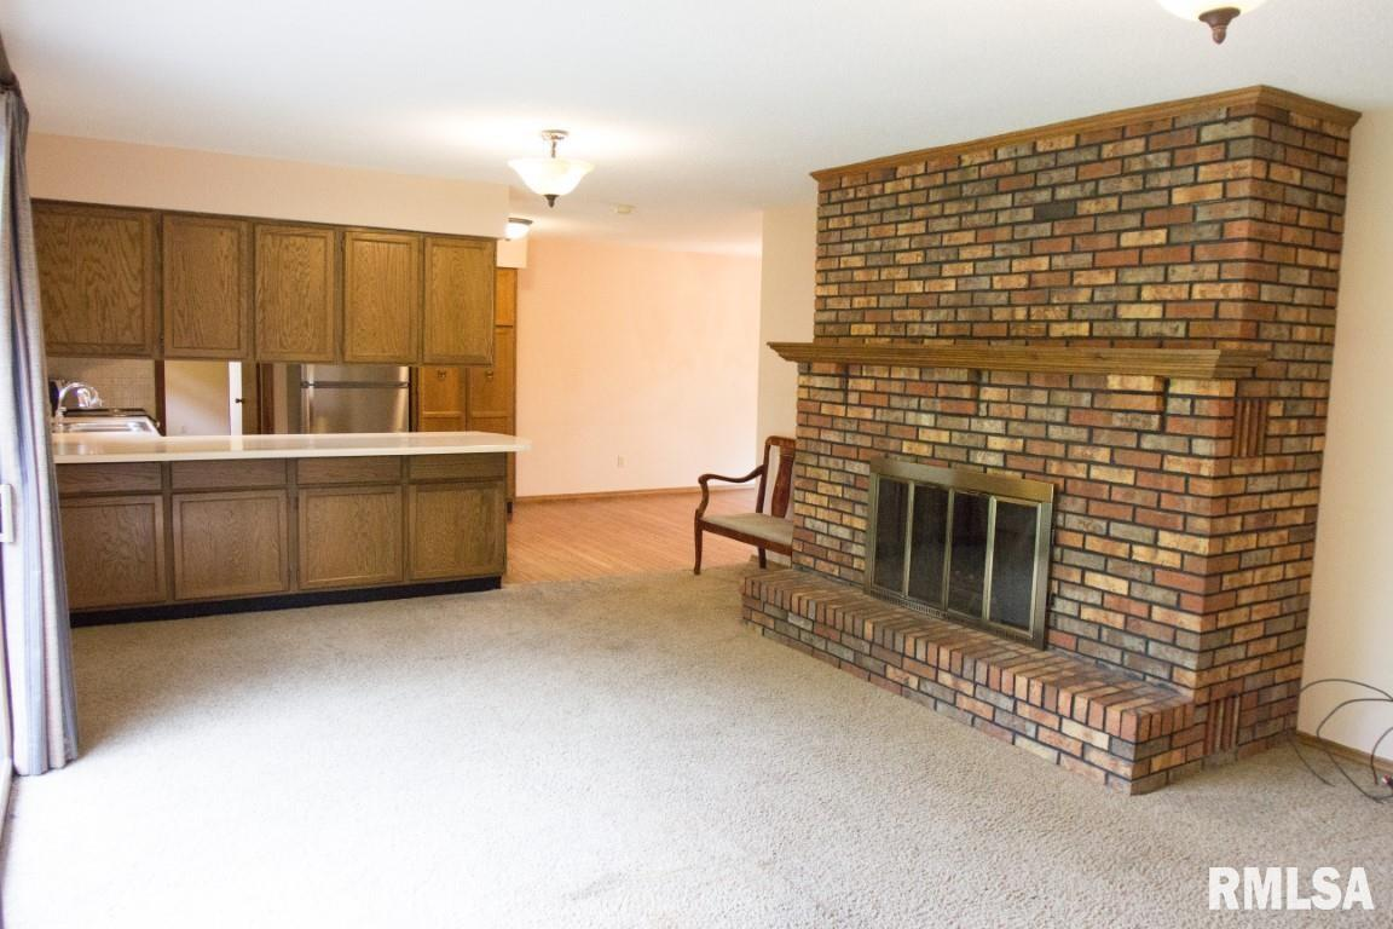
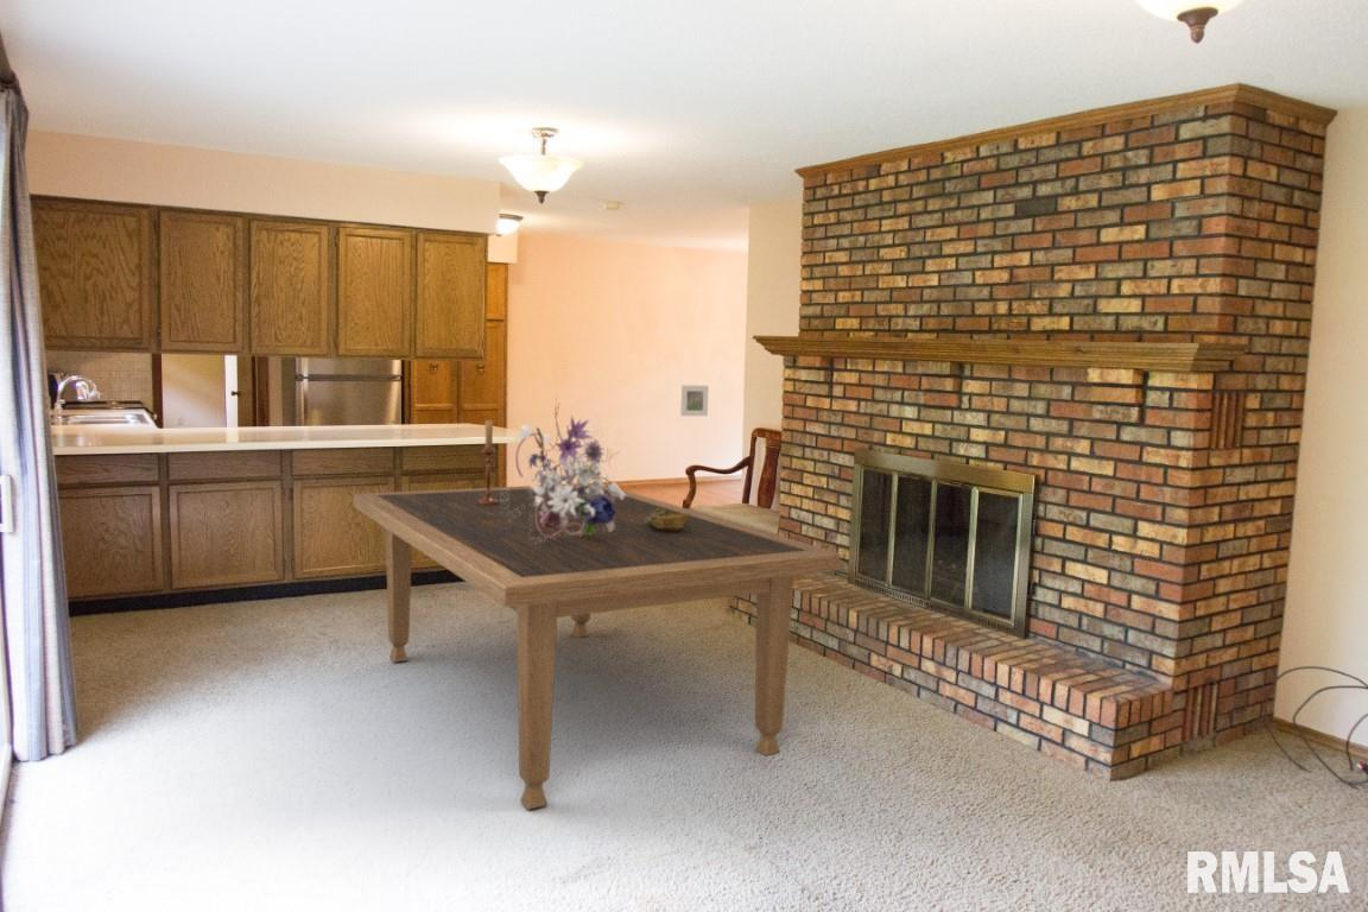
+ candlestick [477,419,499,506]
+ bouquet [501,394,626,544]
+ decorative bowl [644,508,690,532]
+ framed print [679,385,710,417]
+ dining table [353,482,842,811]
